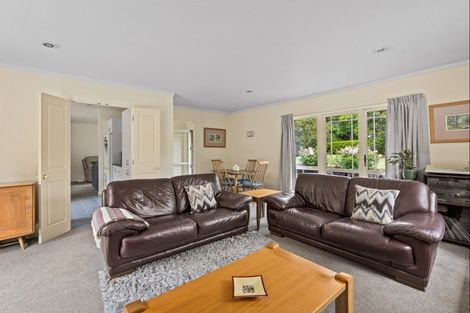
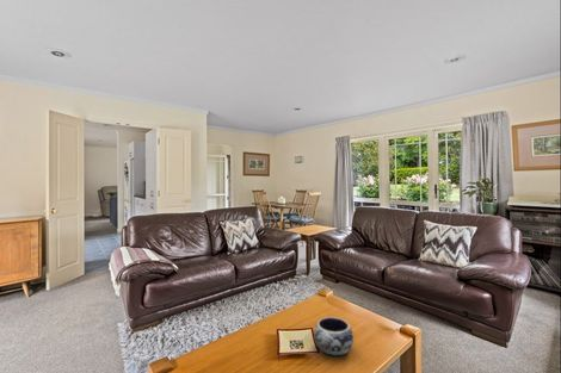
+ decorative bowl [313,316,355,358]
